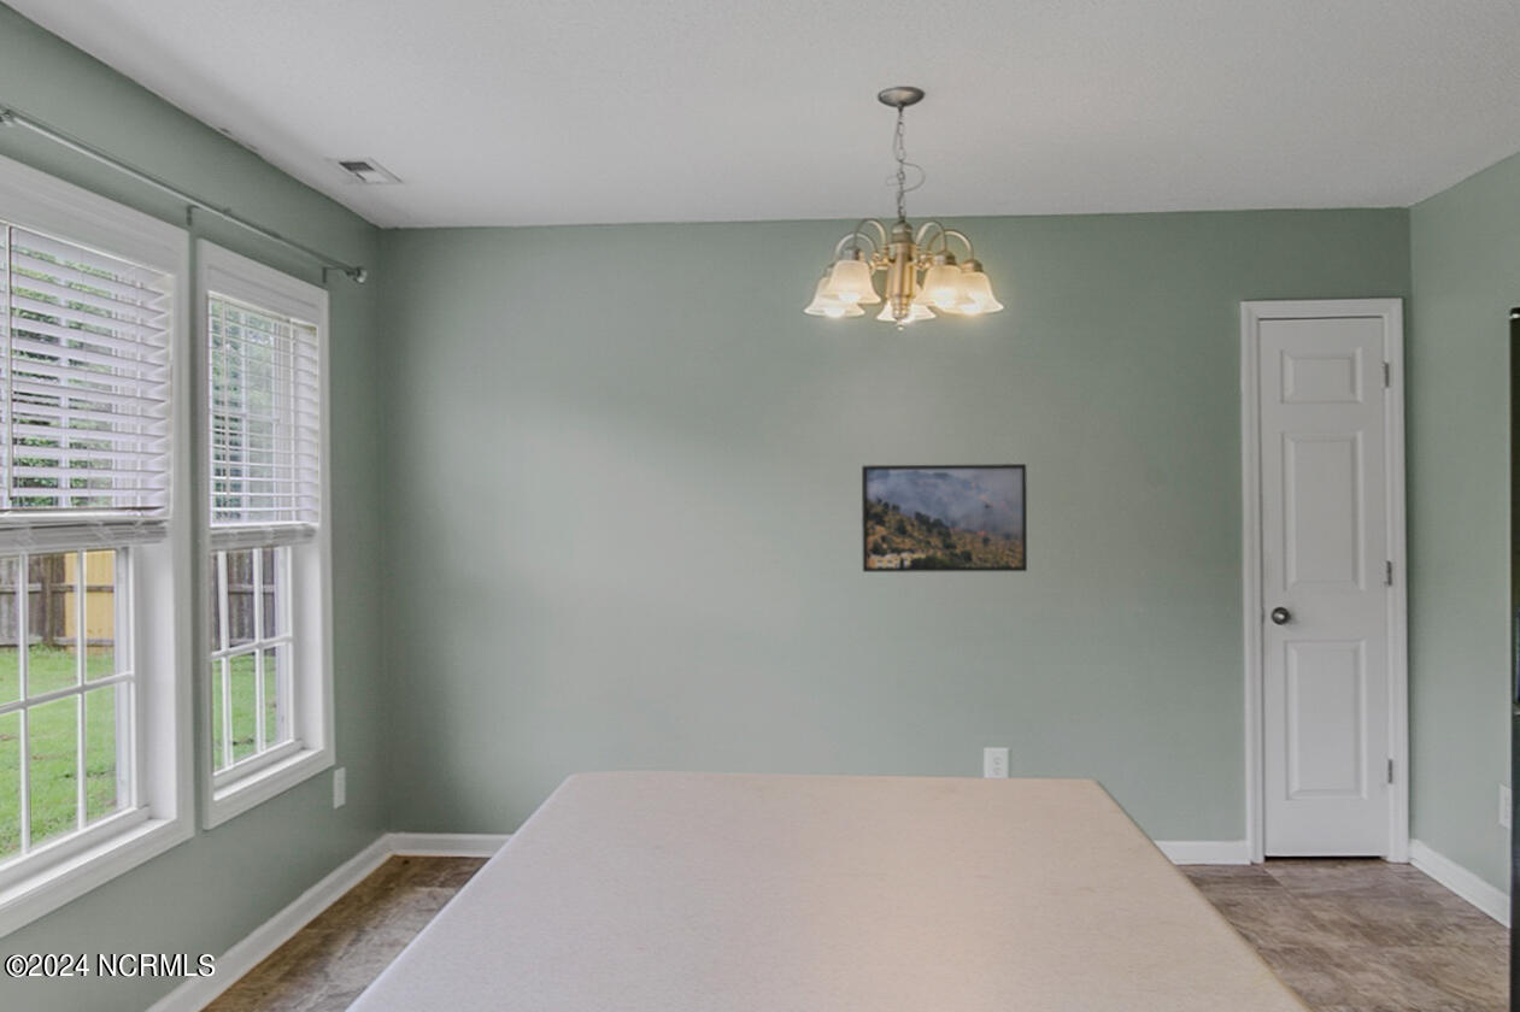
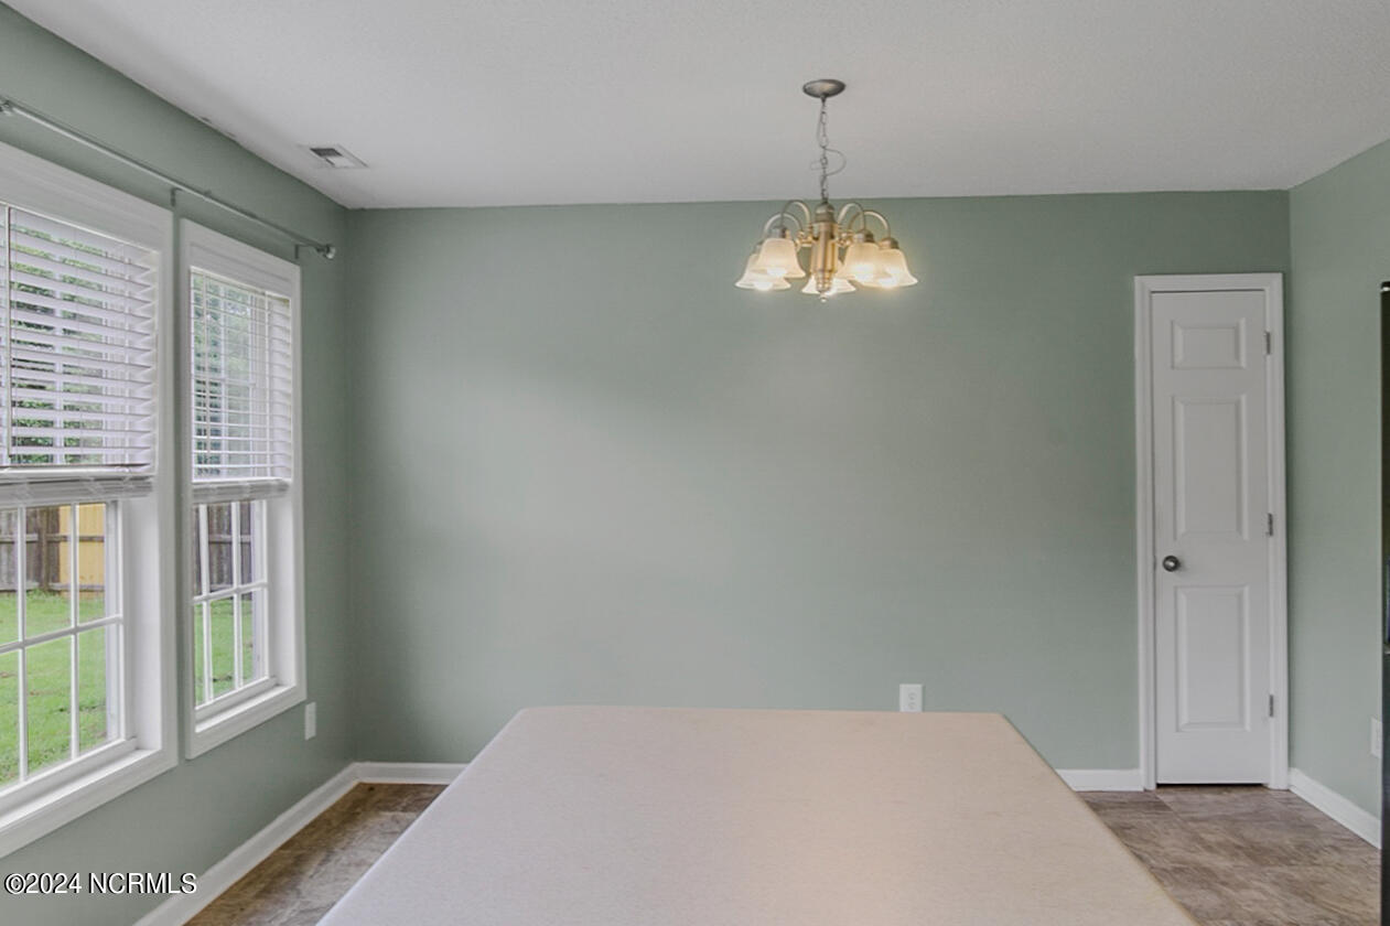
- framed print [861,463,1028,573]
